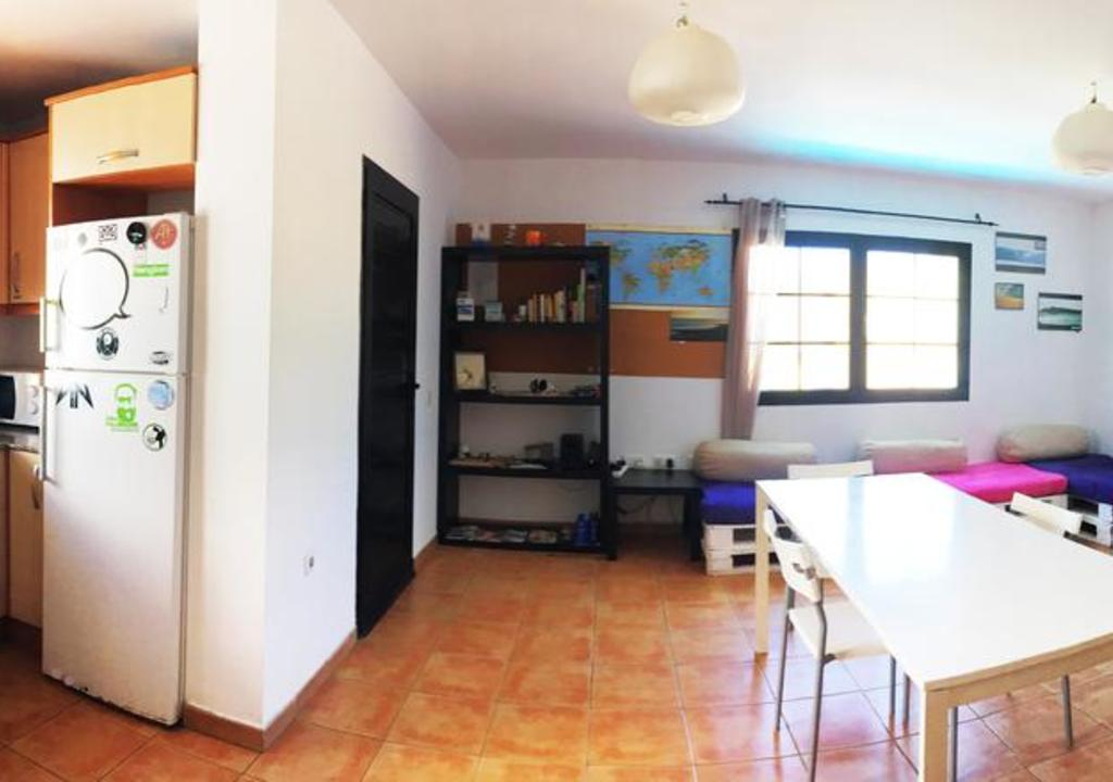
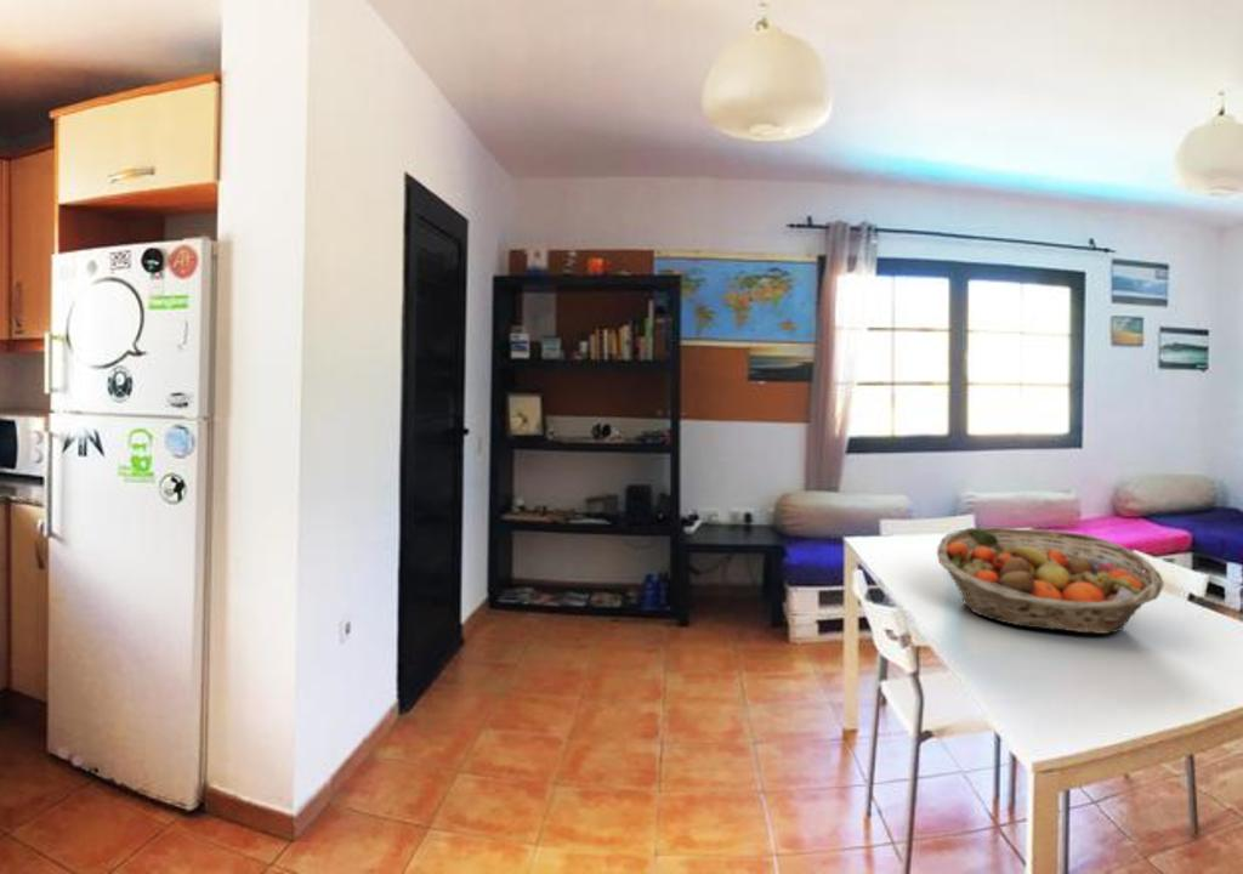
+ fruit basket [936,526,1165,635]
